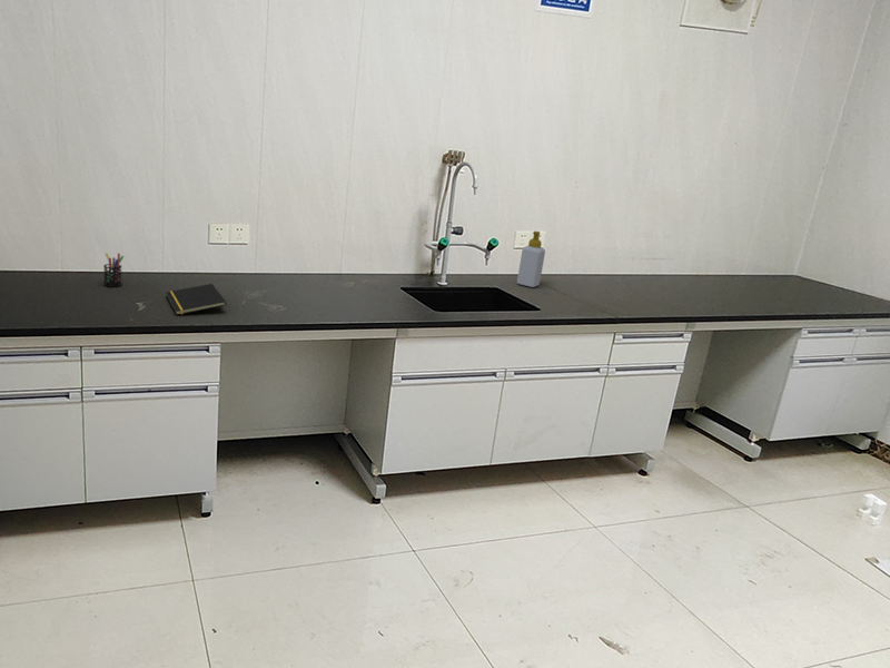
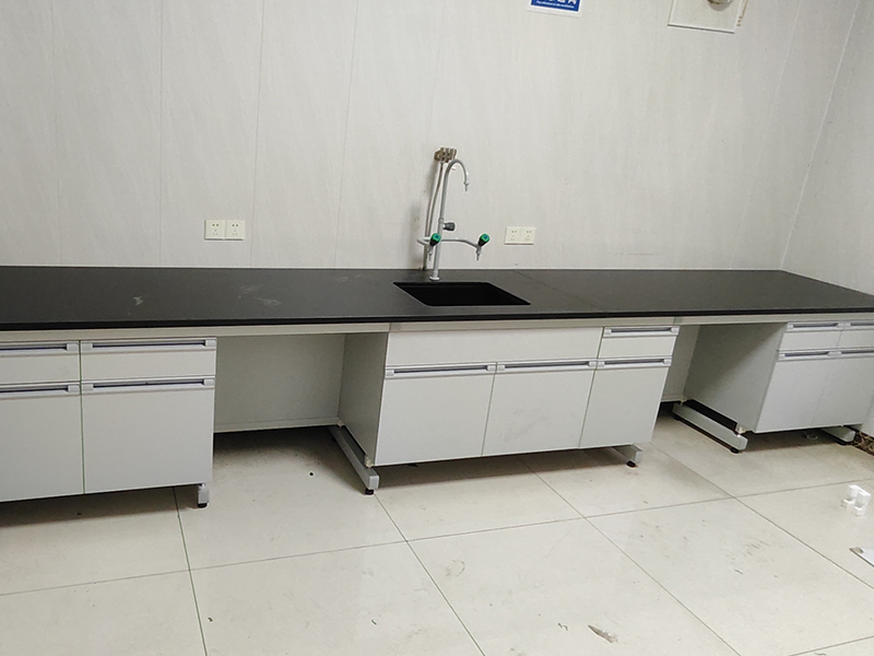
- soap bottle [516,230,546,288]
- notepad [165,283,228,316]
- pen holder [102,252,125,288]
